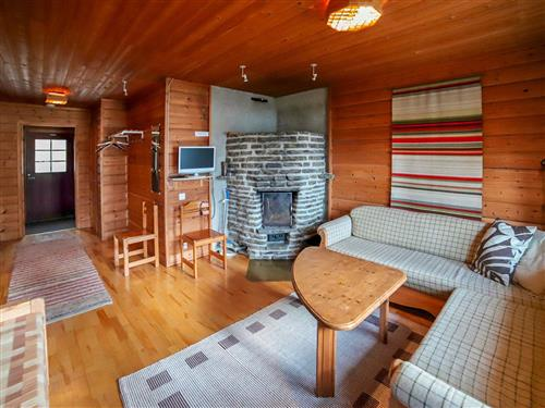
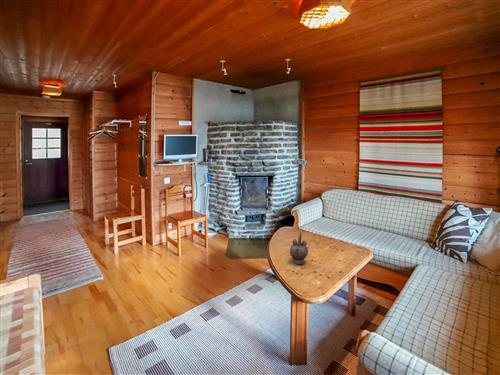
+ teapot [289,231,309,265]
